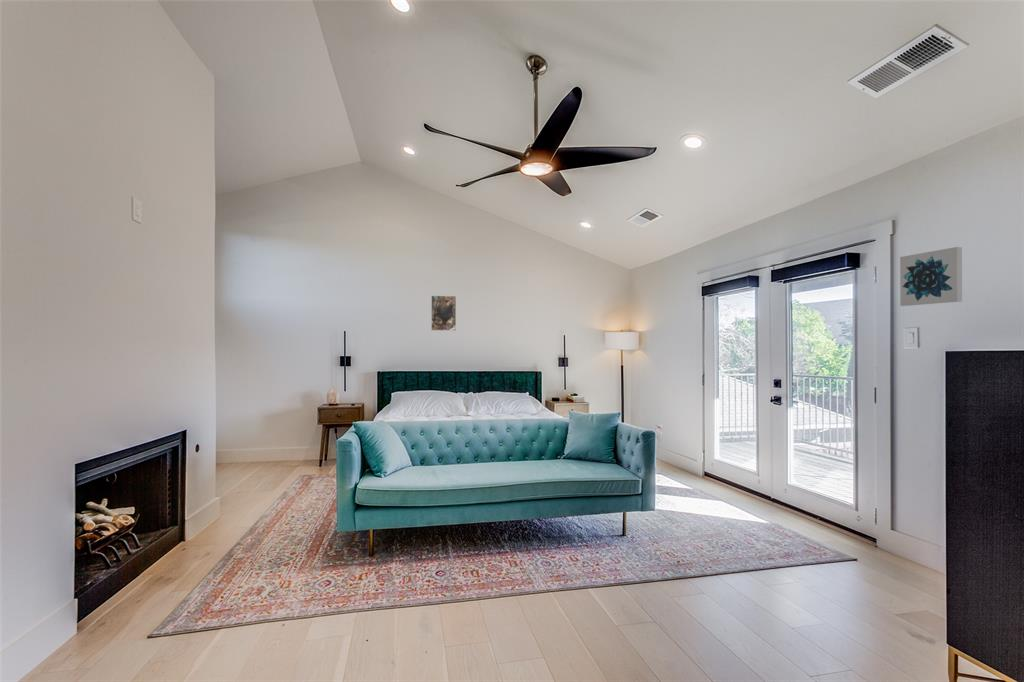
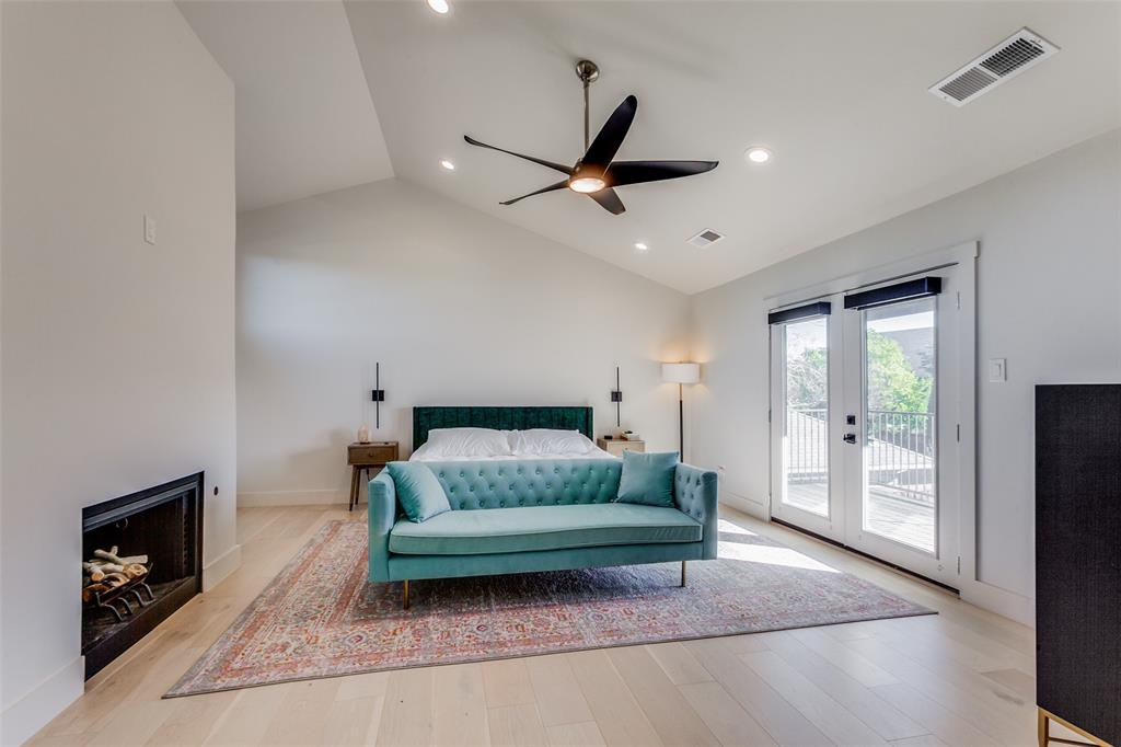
- wall art [899,246,963,307]
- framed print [430,294,457,332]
